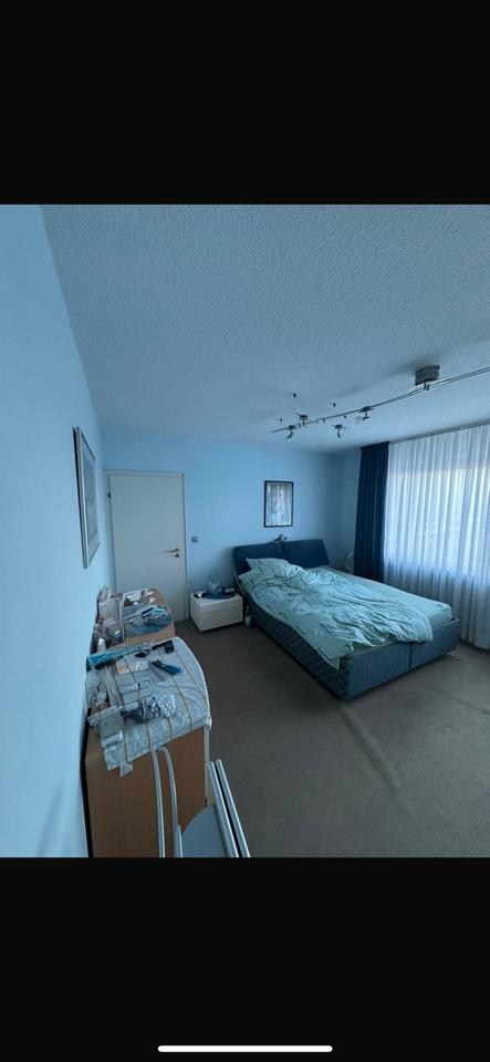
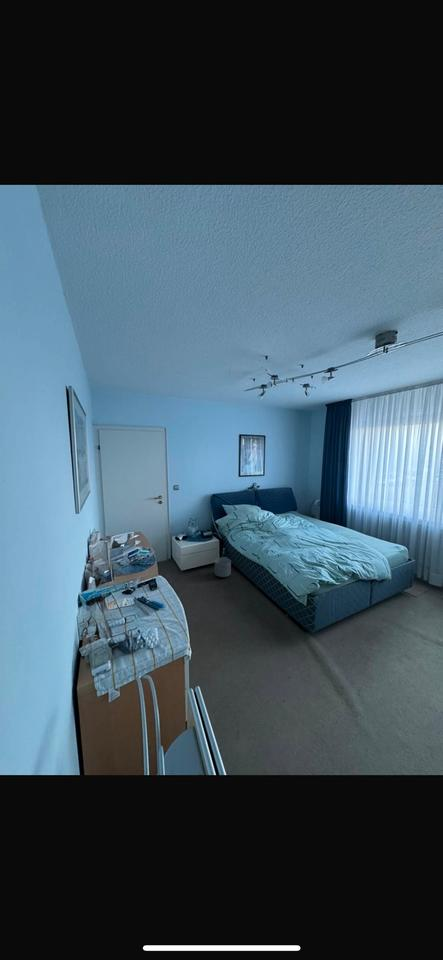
+ planter [214,557,232,578]
